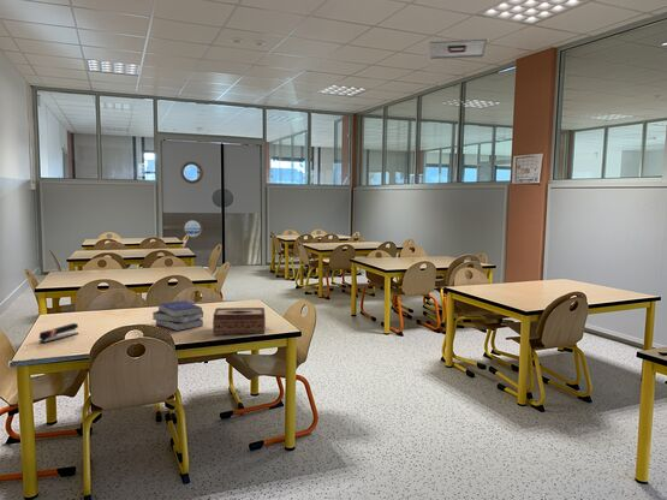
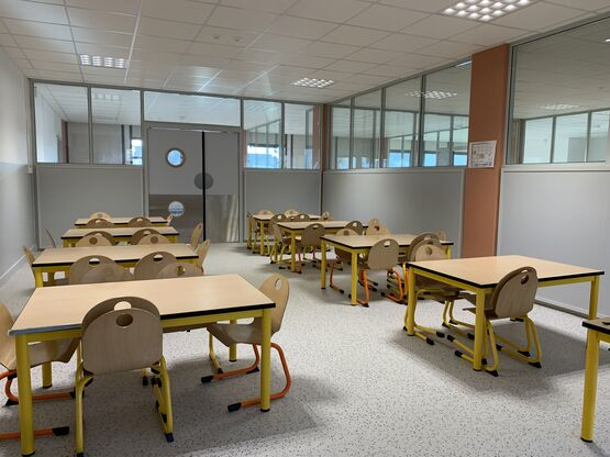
- tissue box [212,306,267,337]
- stapler [38,322,79,344]
- book [151,299,204,332]
- ceiling vent [428,38,488,60]
